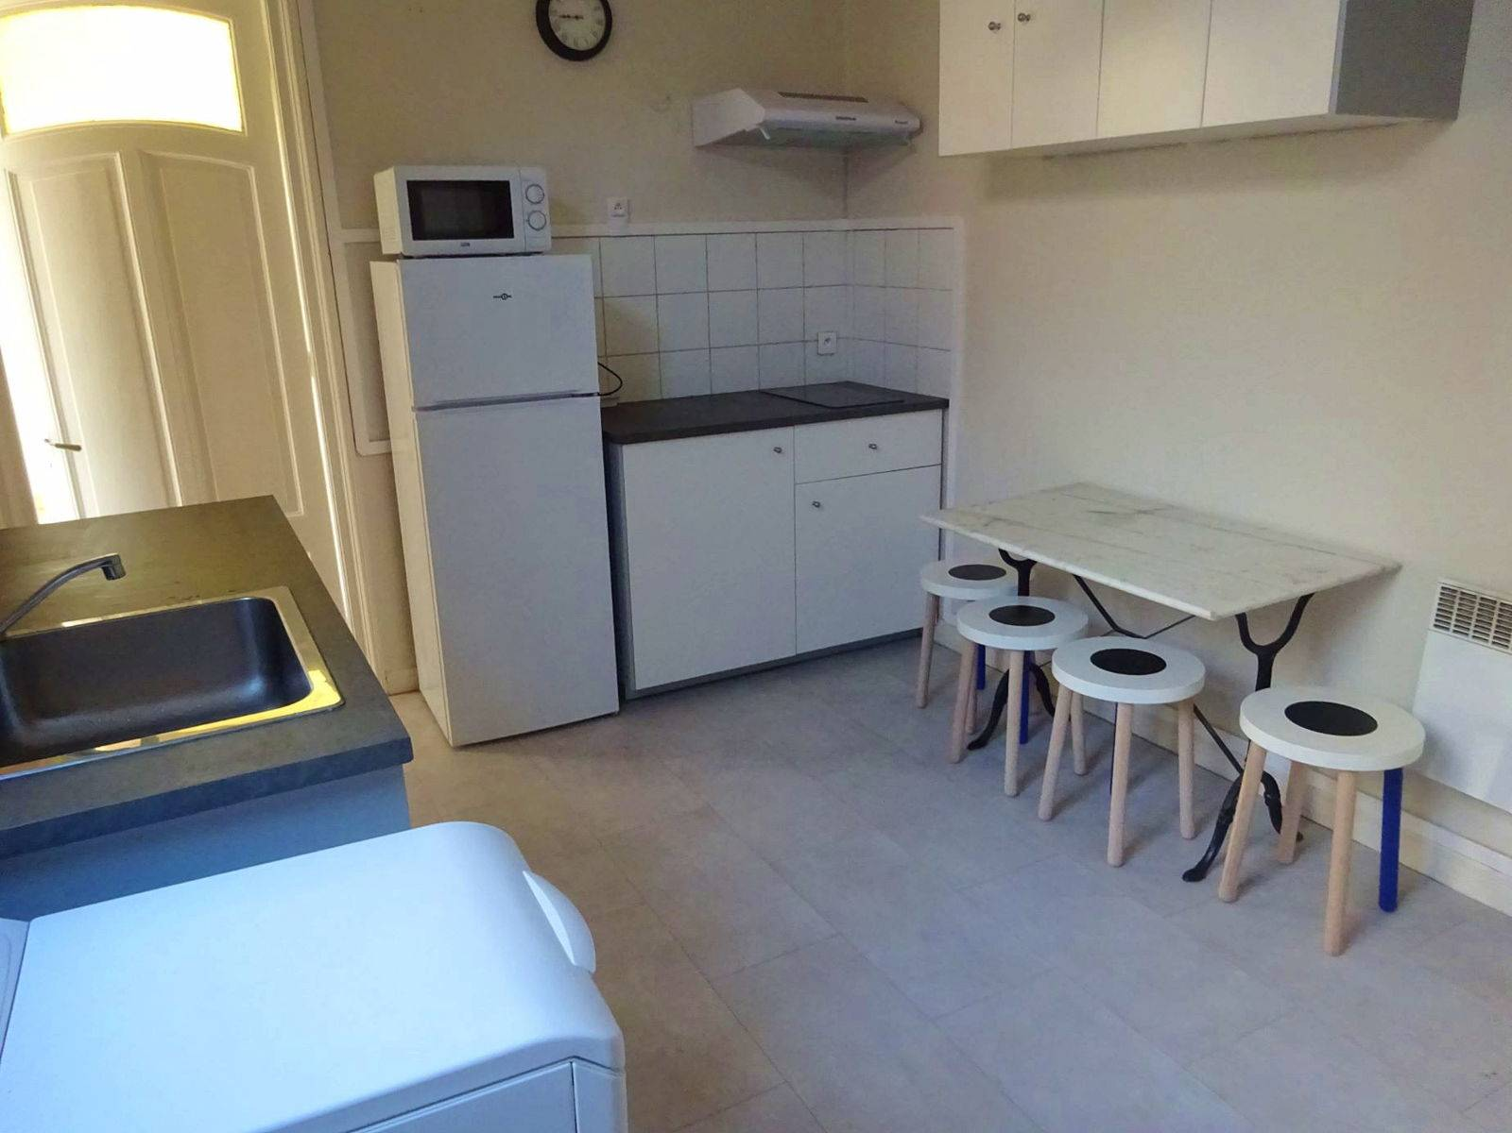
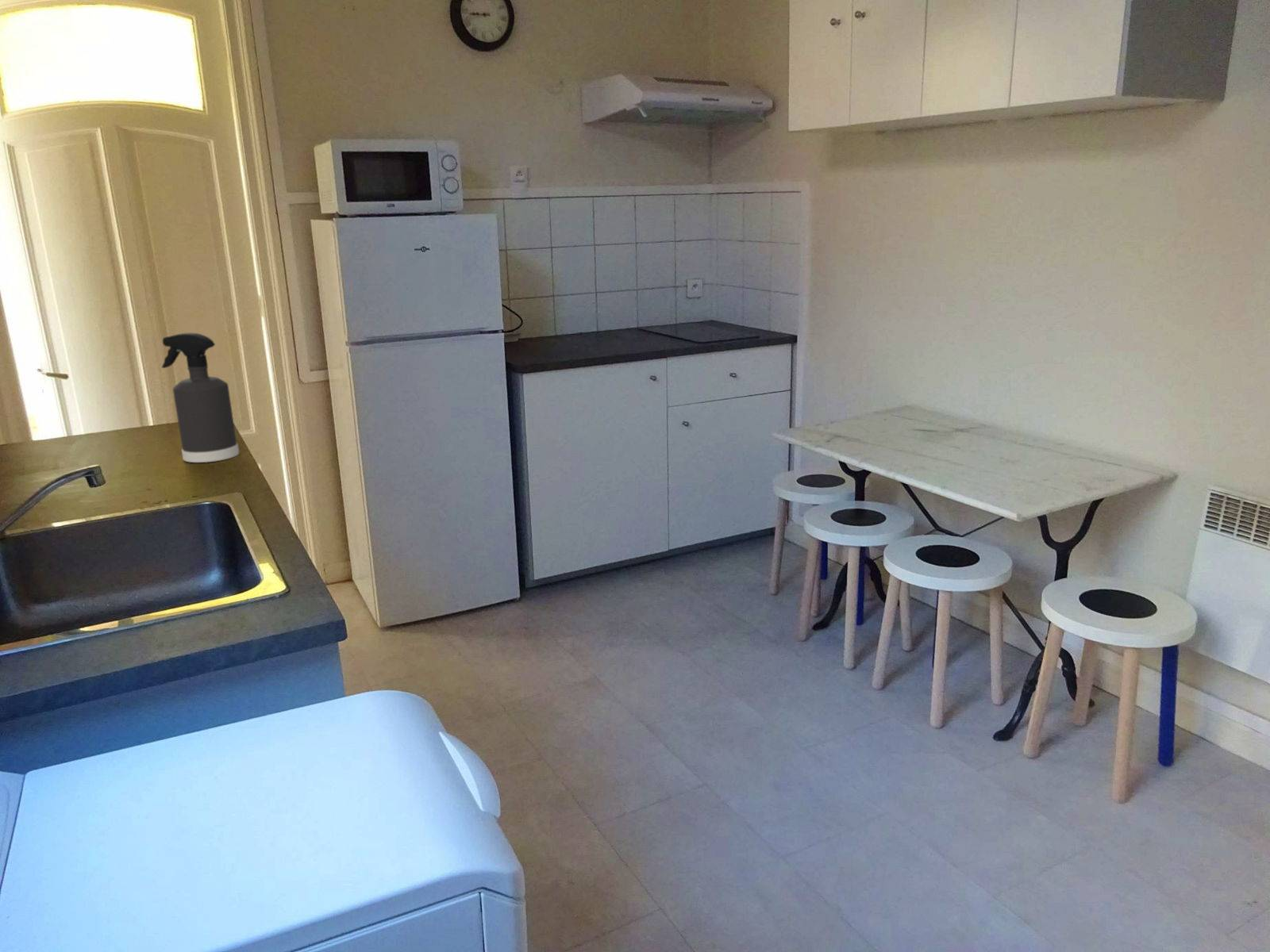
+ spray bottle [161,332,240,463]
